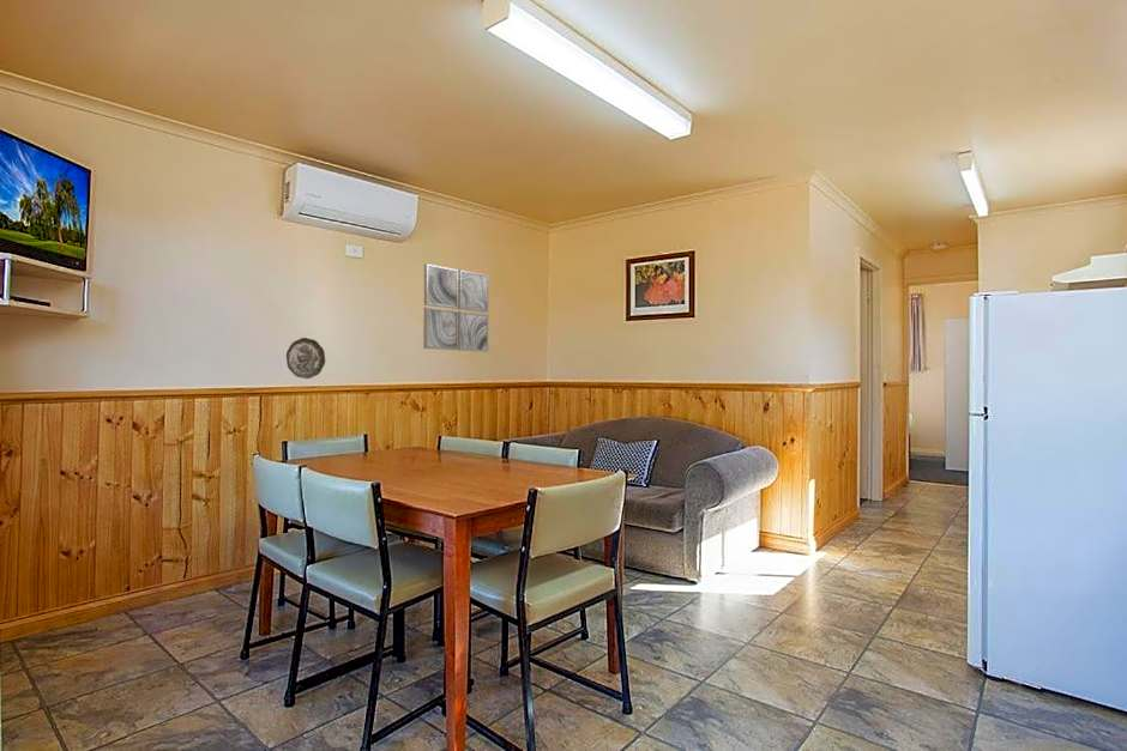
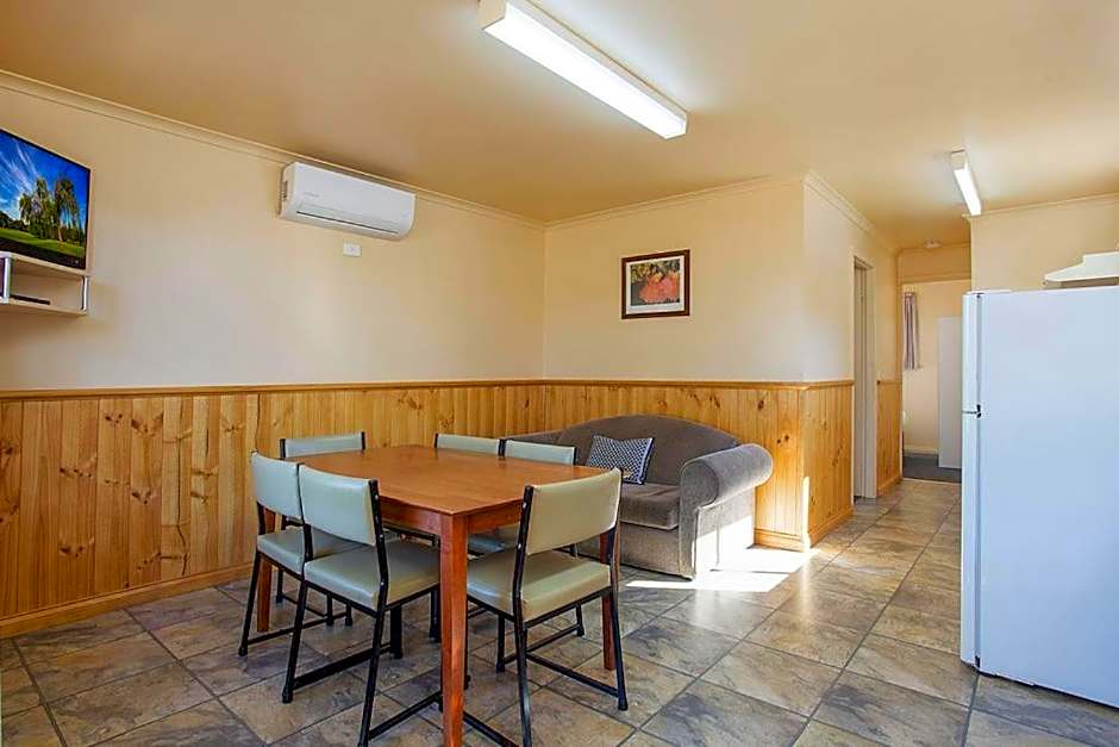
- wall art [422,262,490,353]
- decorative plate [285,337,326,380]
